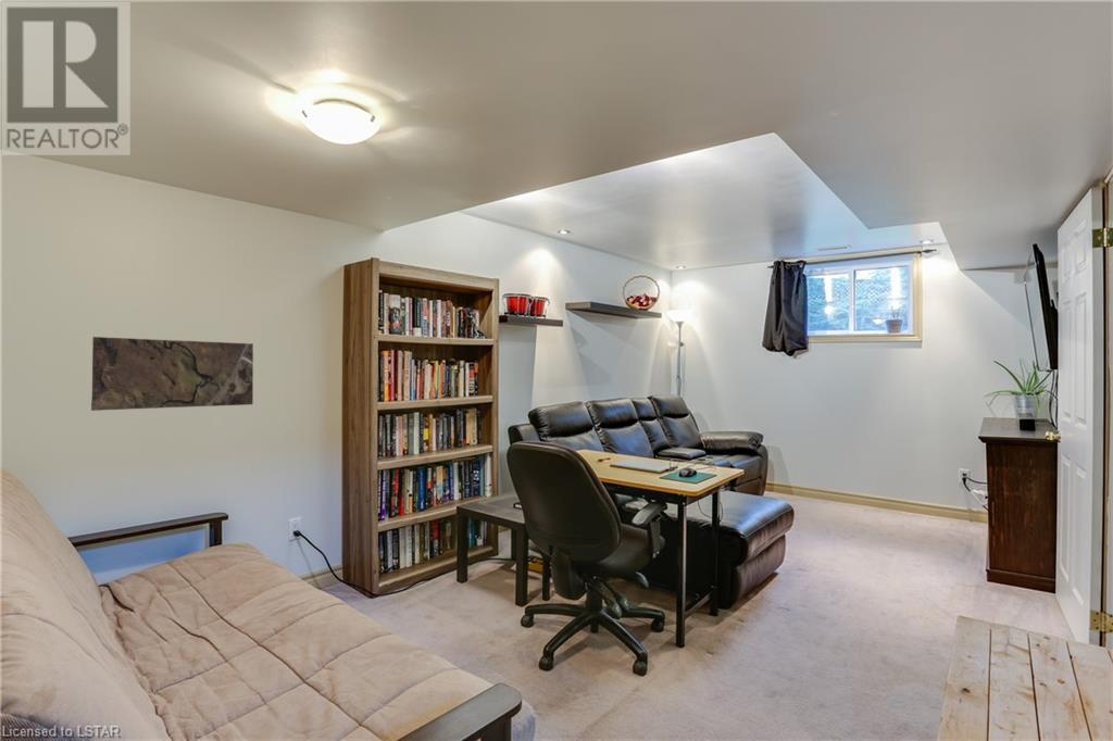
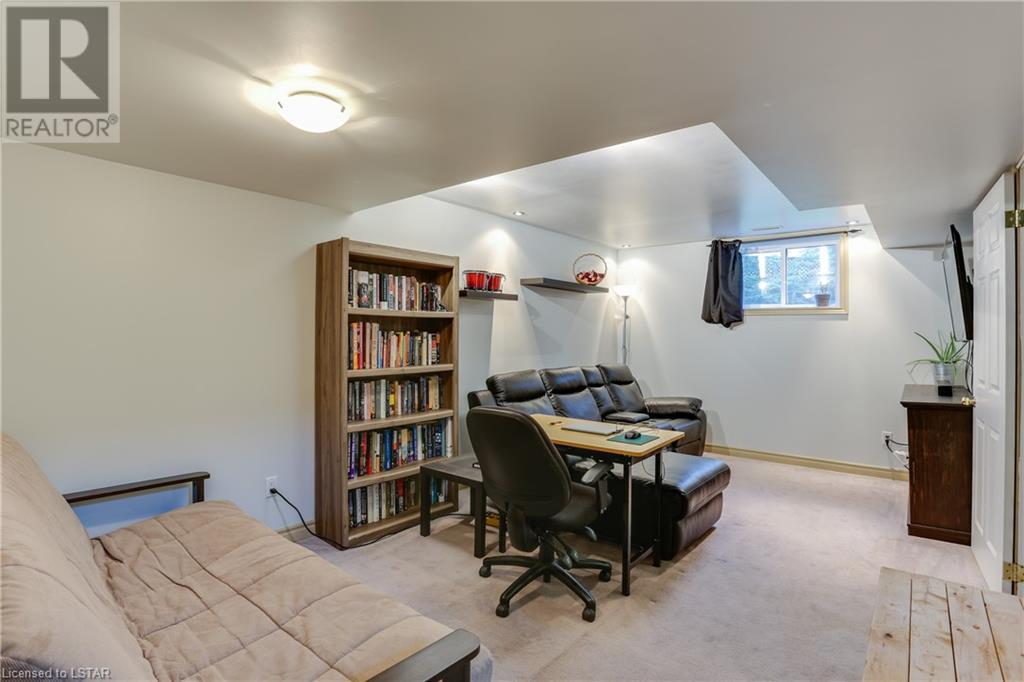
- map [90,336,254,412]
